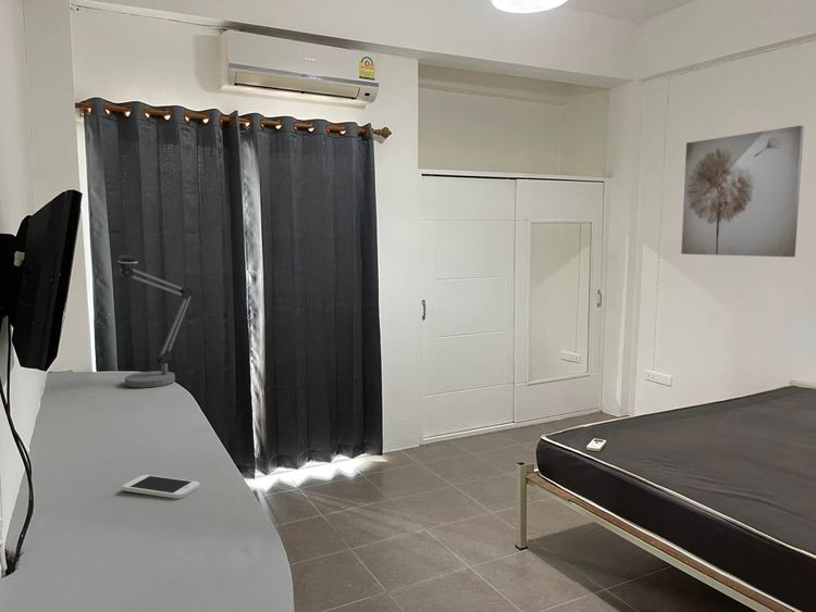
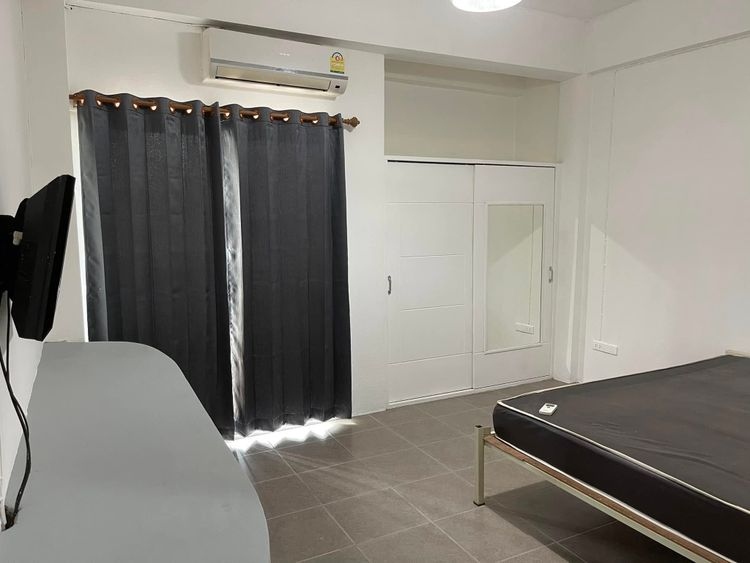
- desk lamp [115,254,195,388]
- wall art [680,124,805,258]
- smartphone [122,474,200,500]
